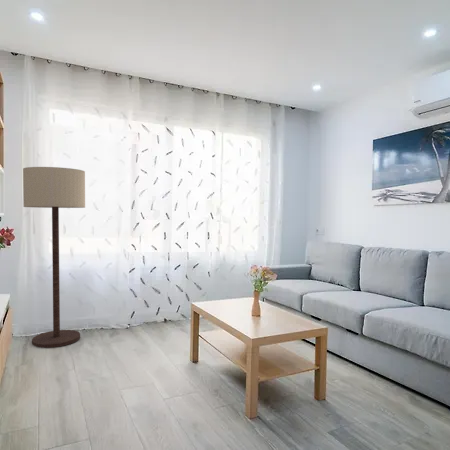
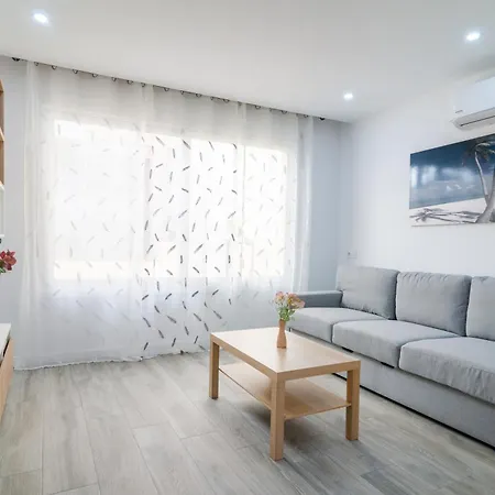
- floor lamp [22,166,86,349]
